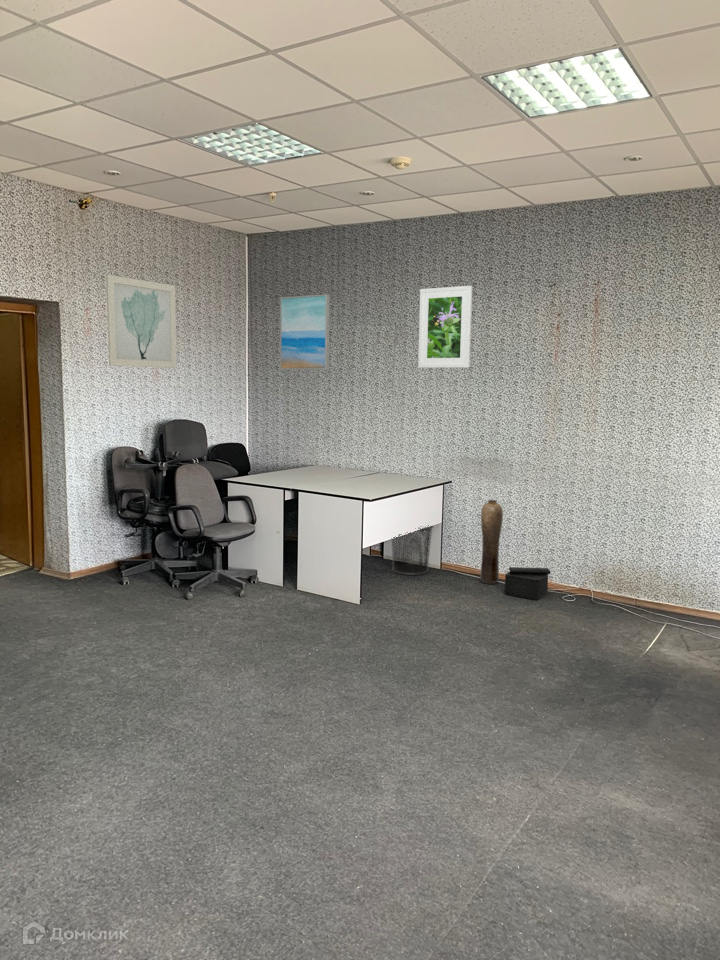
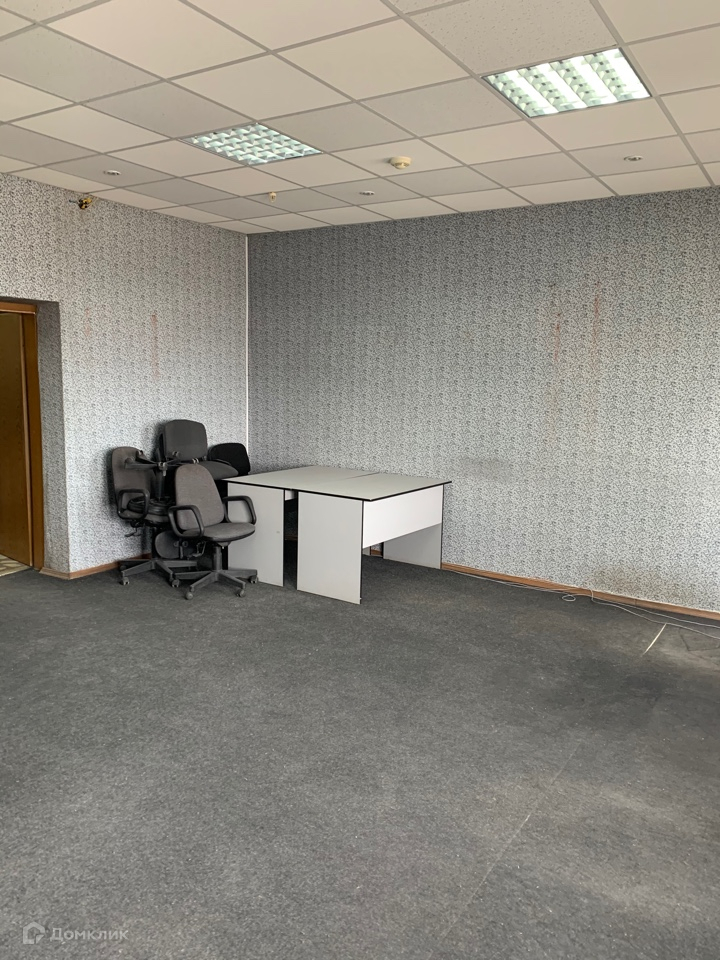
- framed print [417,285,473,369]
- vase [479,499,504,585]
- waste bin [390,525,434,576]
- speaker [504,566,552,601]
- wall art [105,274,178,369]
- wall art [279,293,331,371]
